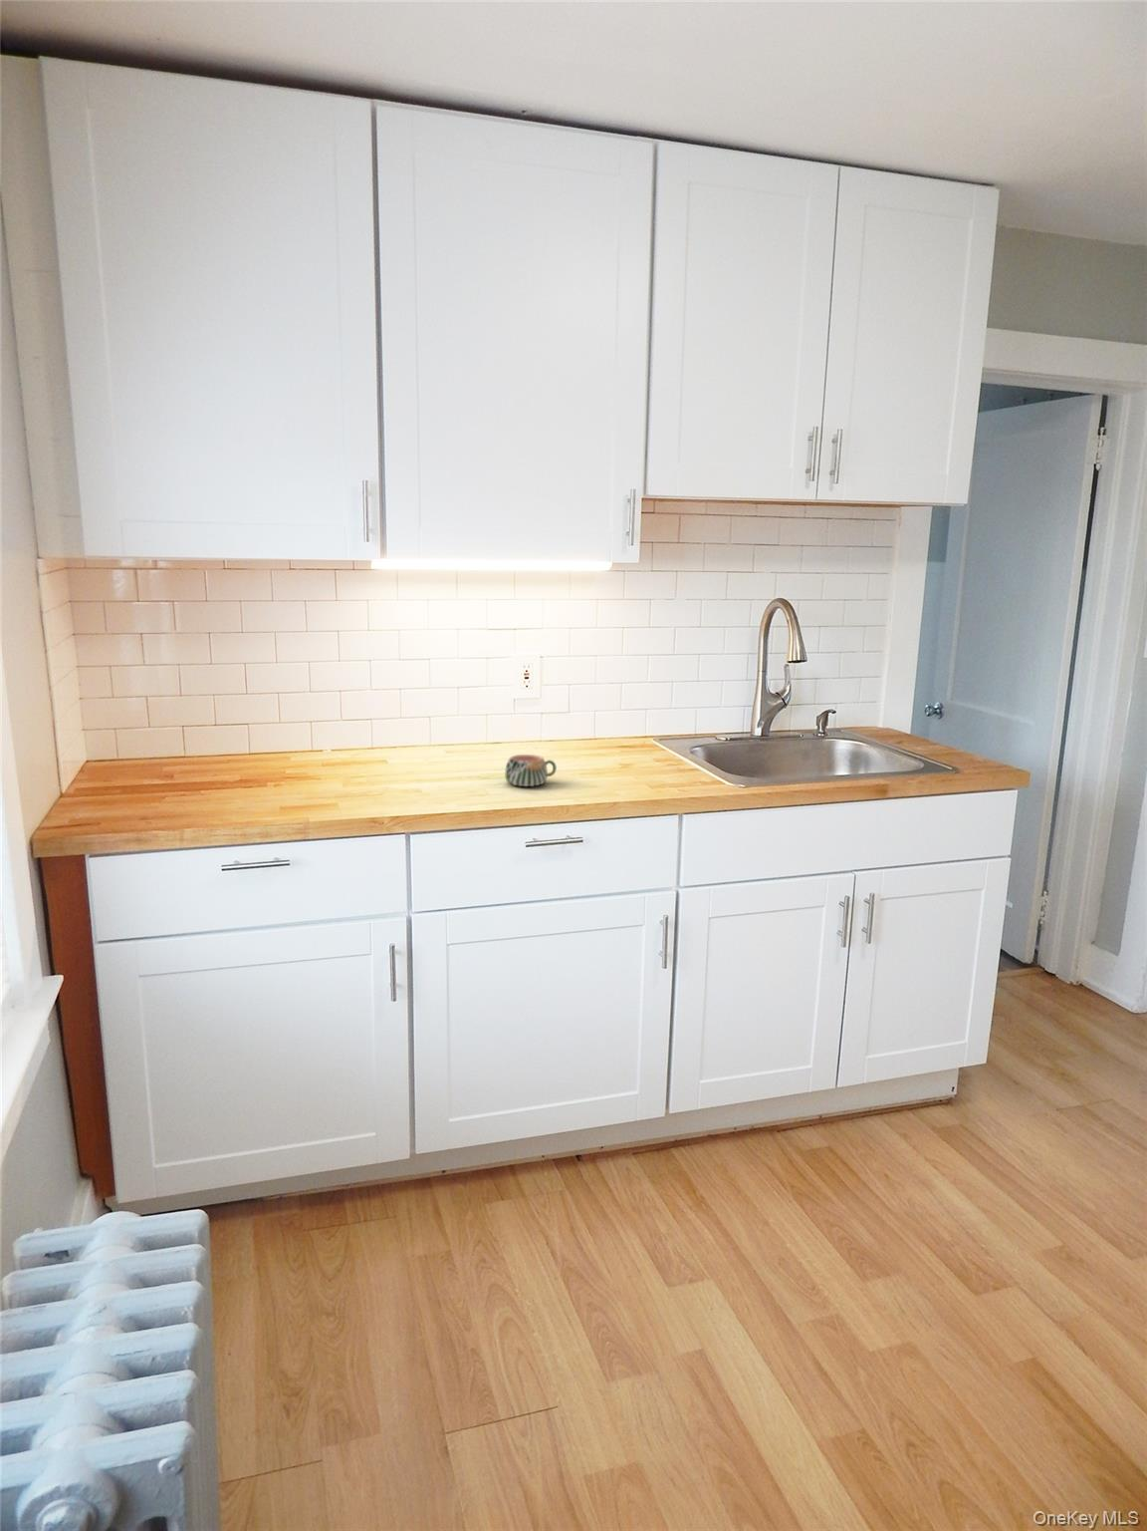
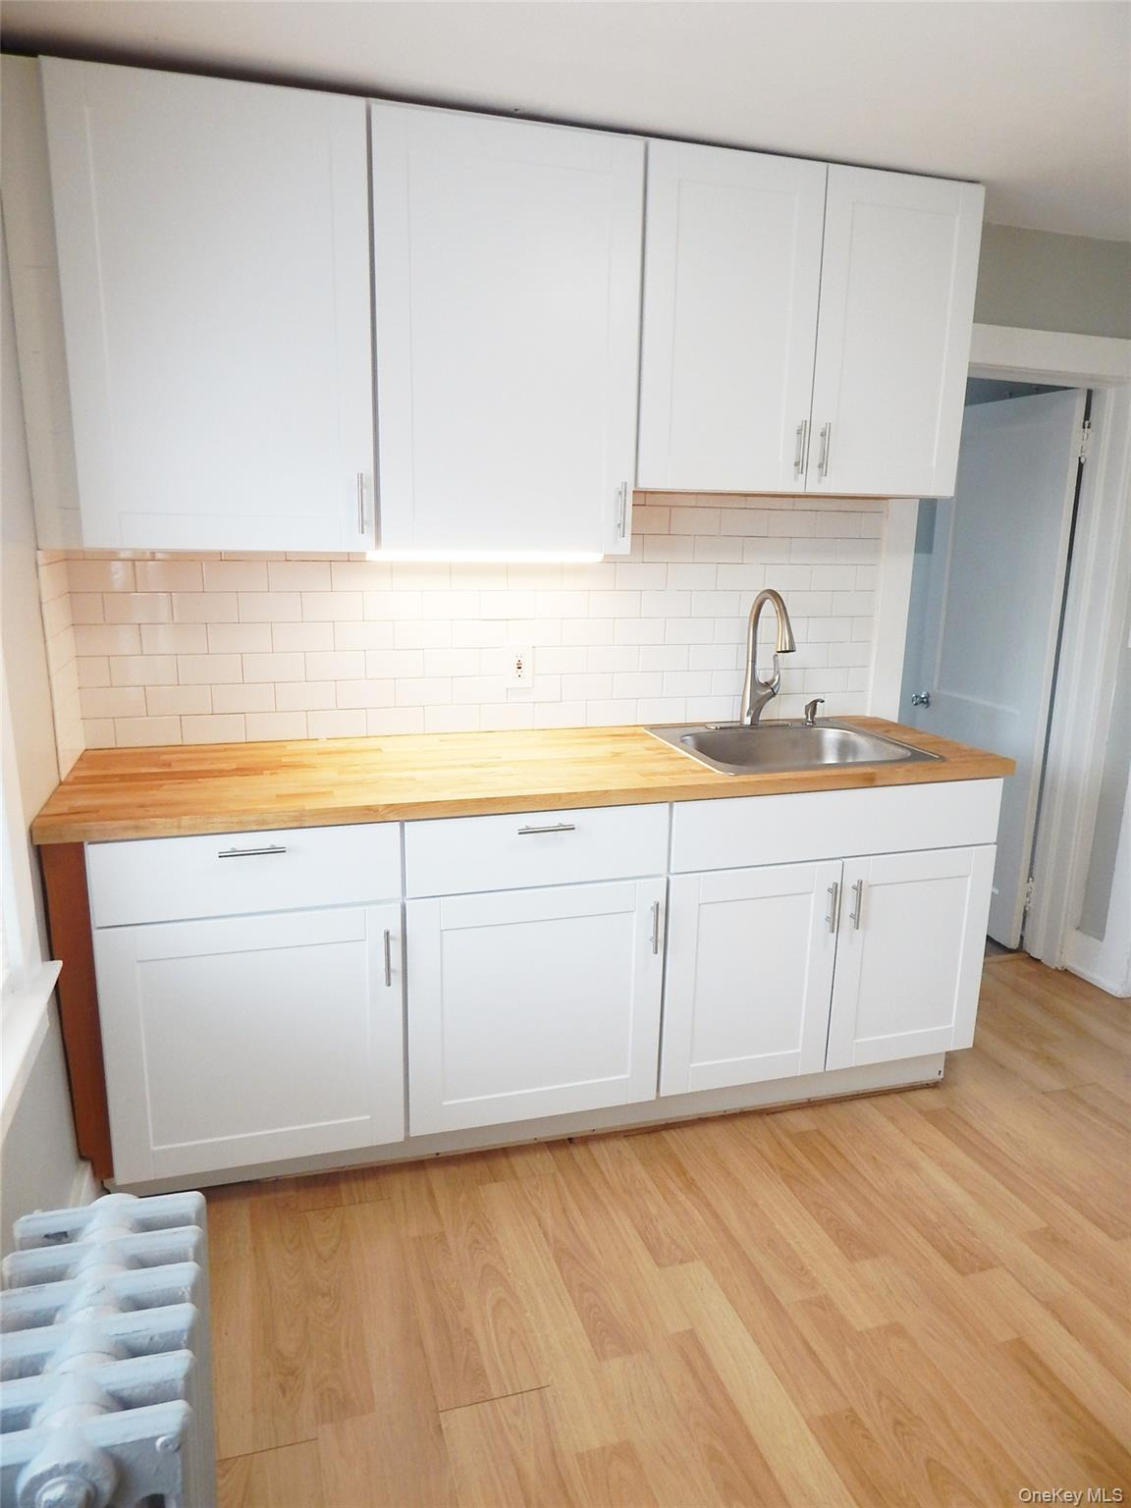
- mug [504,753,558,787]
